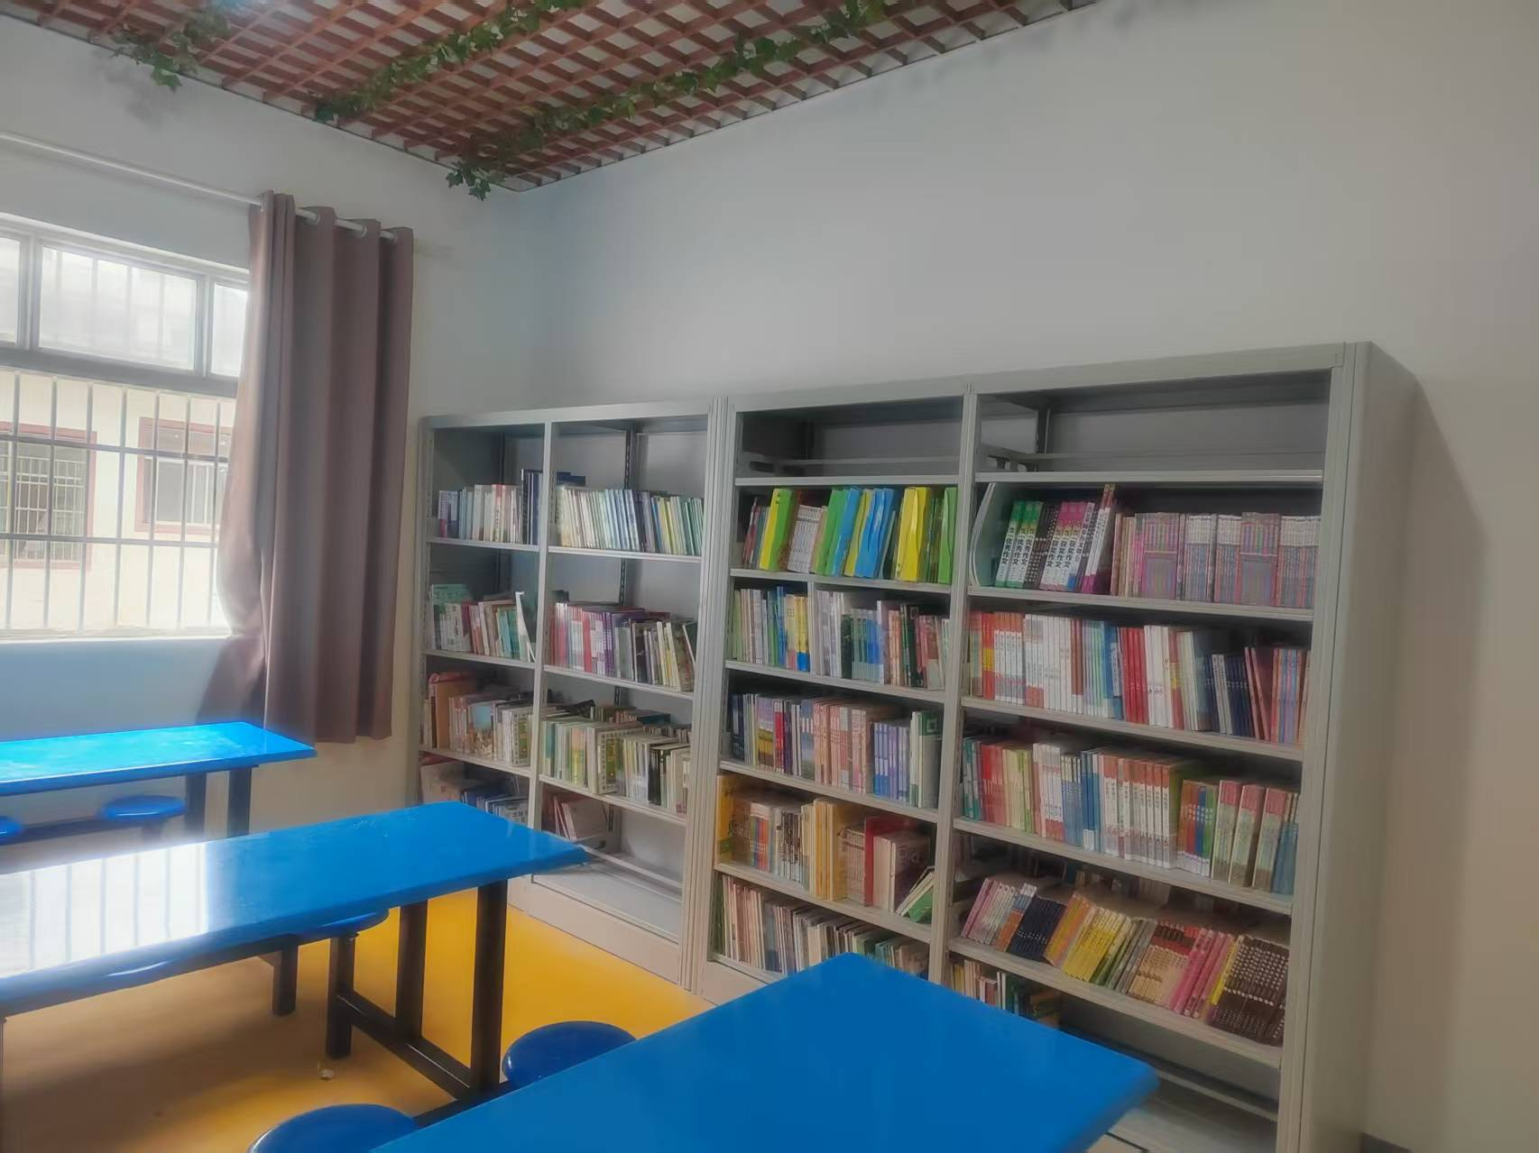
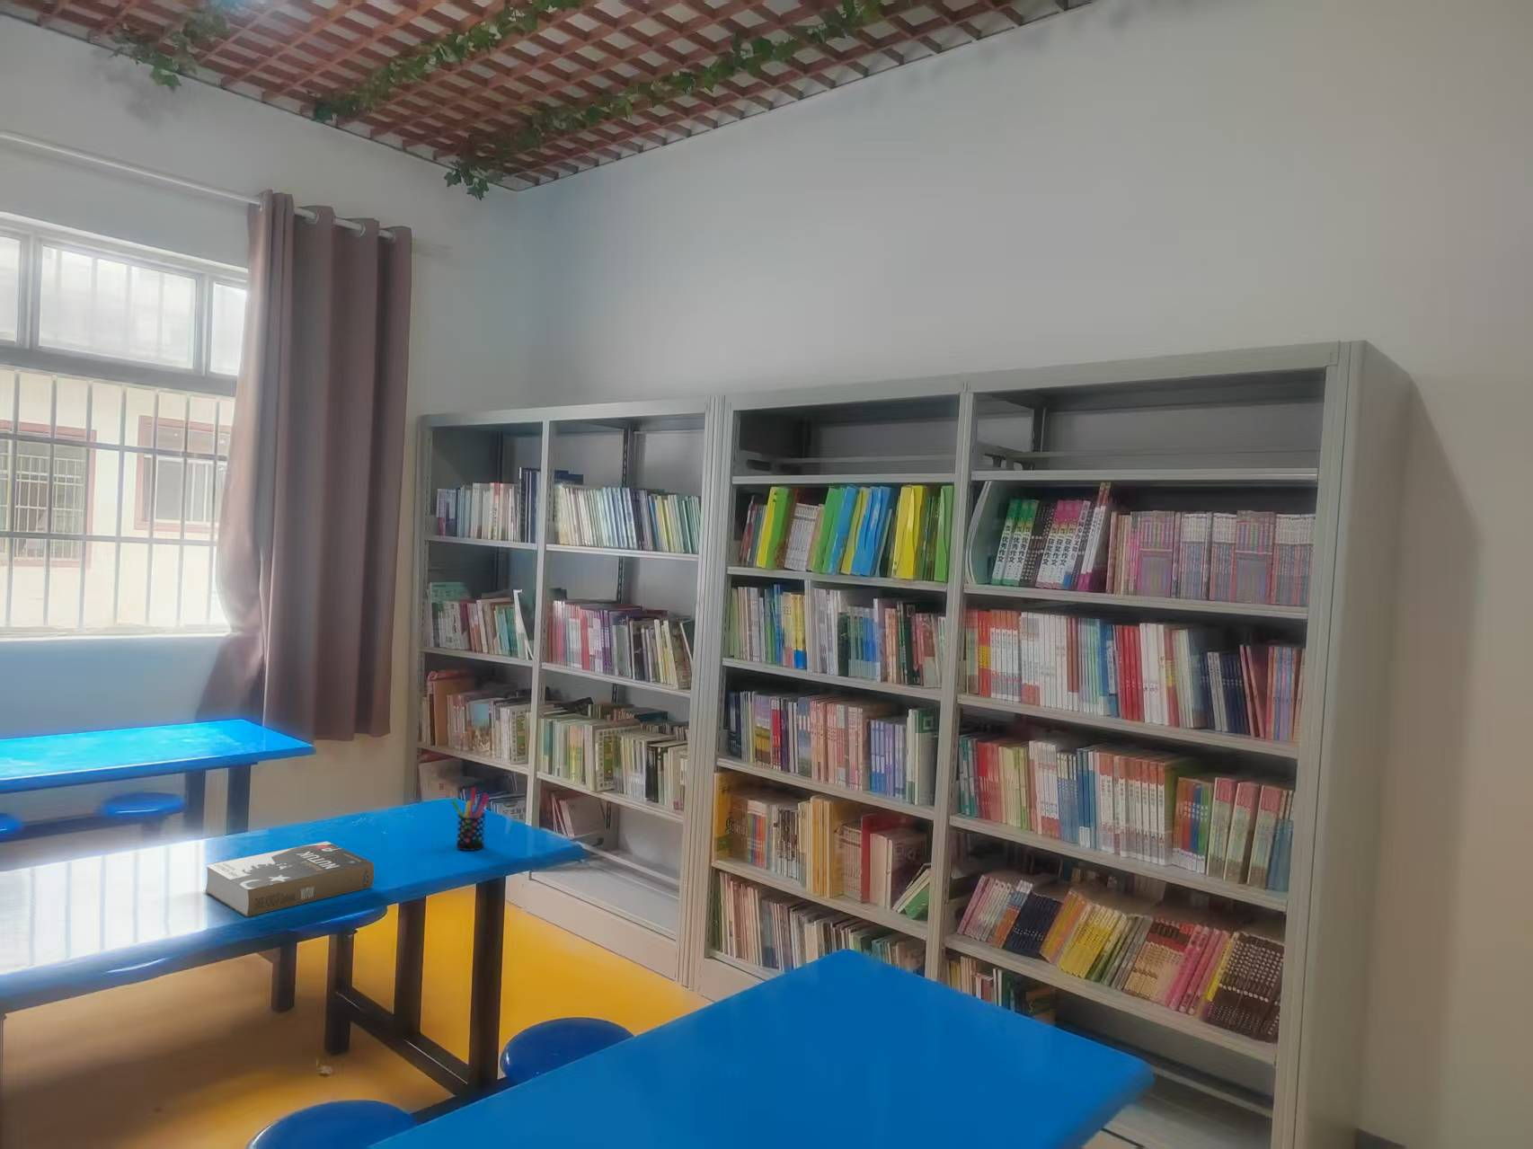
+ pen holder [450,787,490,852]
+ book [203,841,374,917]
